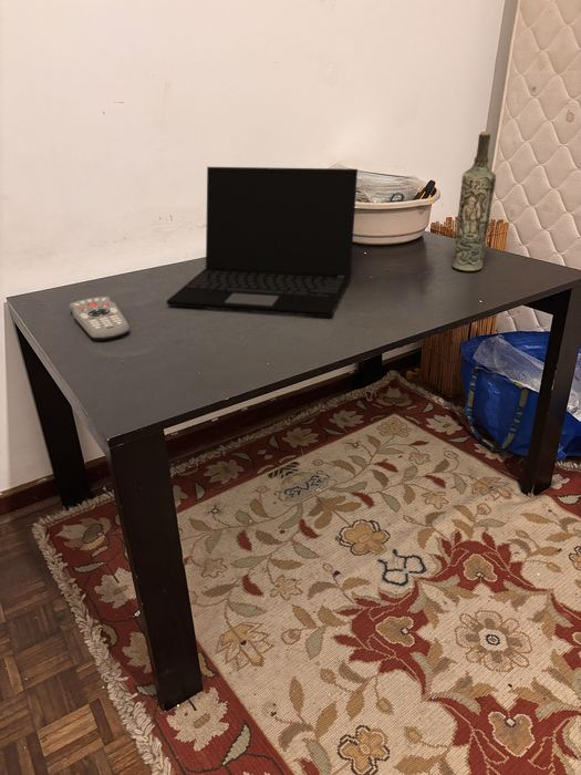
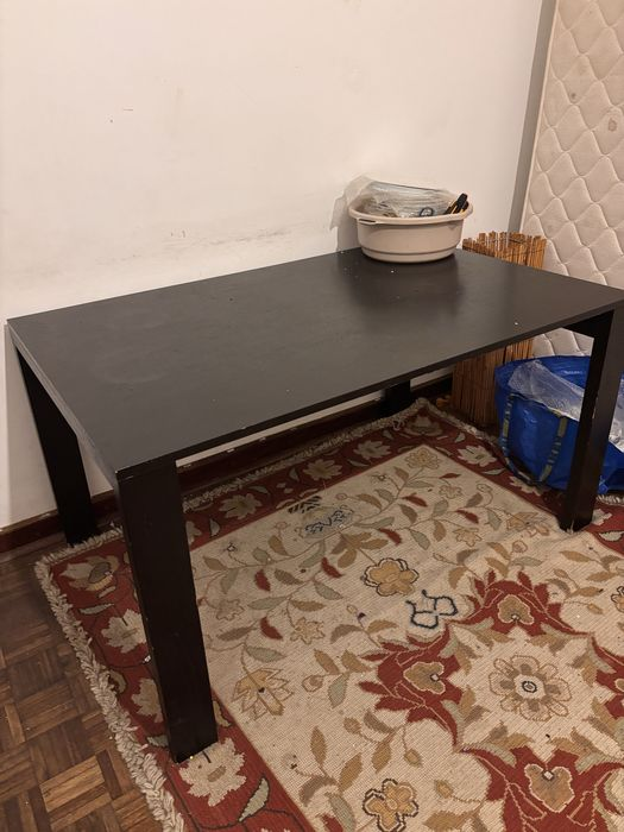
- remote control [68,296,131,341]
- bottle [450,131,497,272]
- laptop [166,166,359,318]
